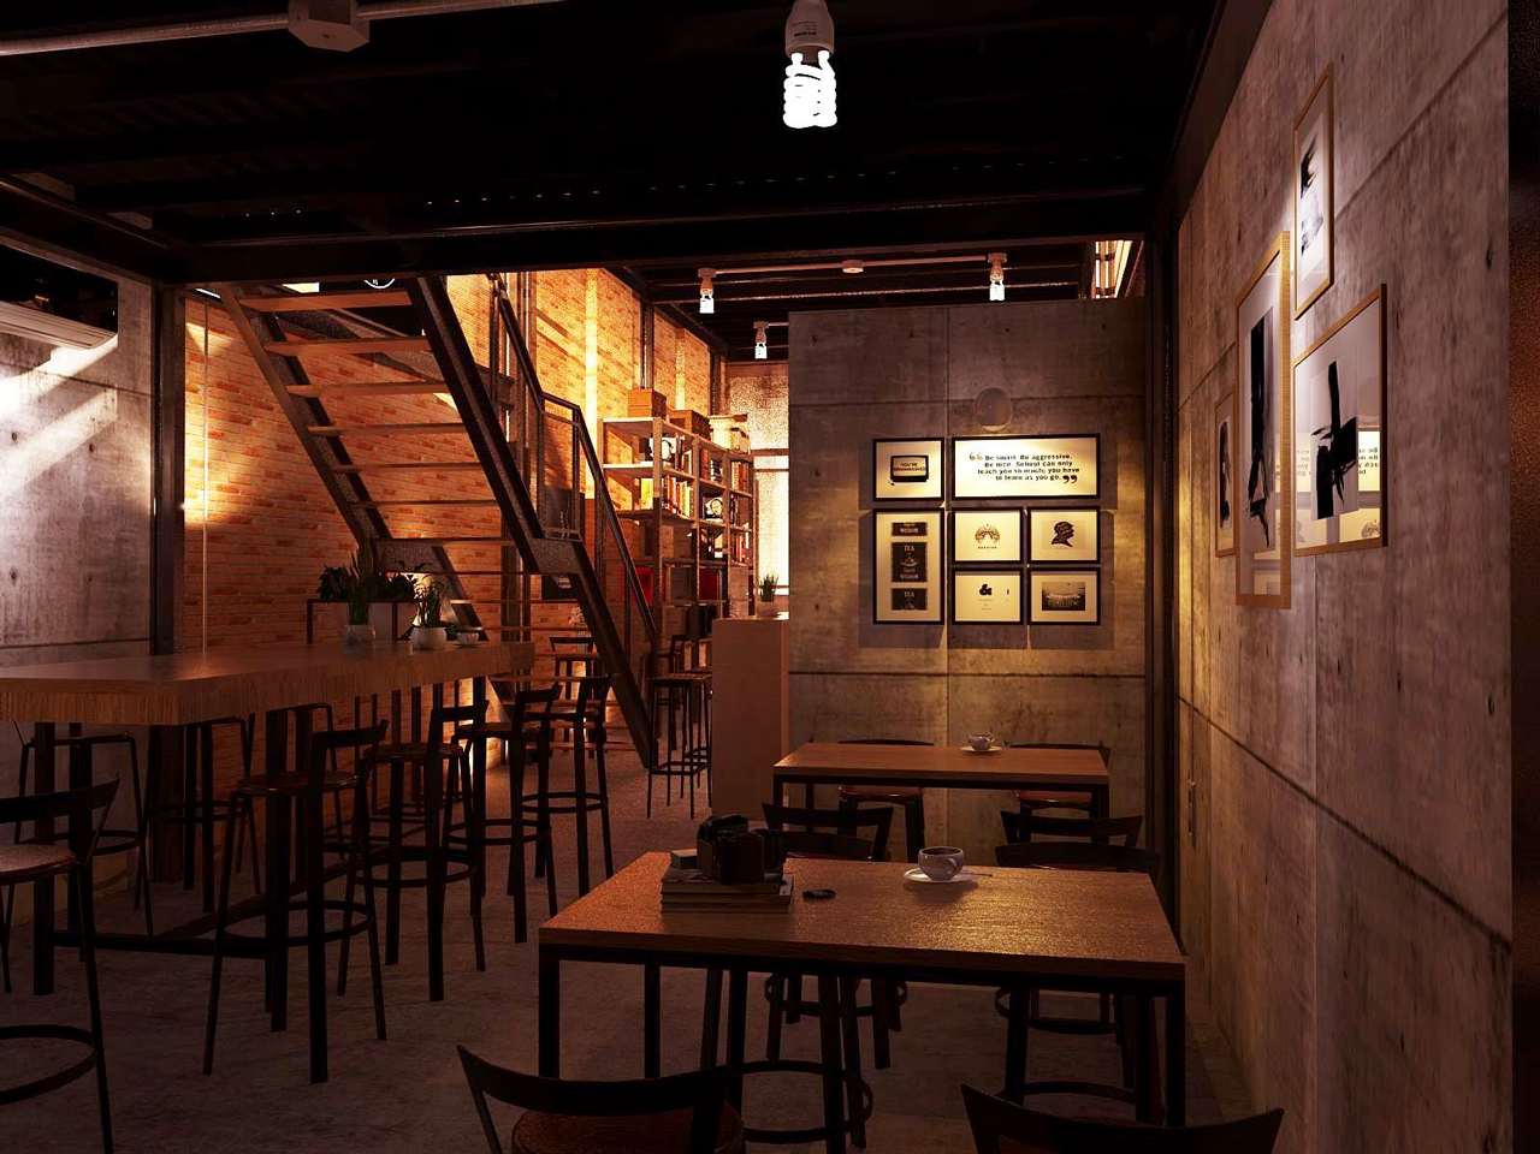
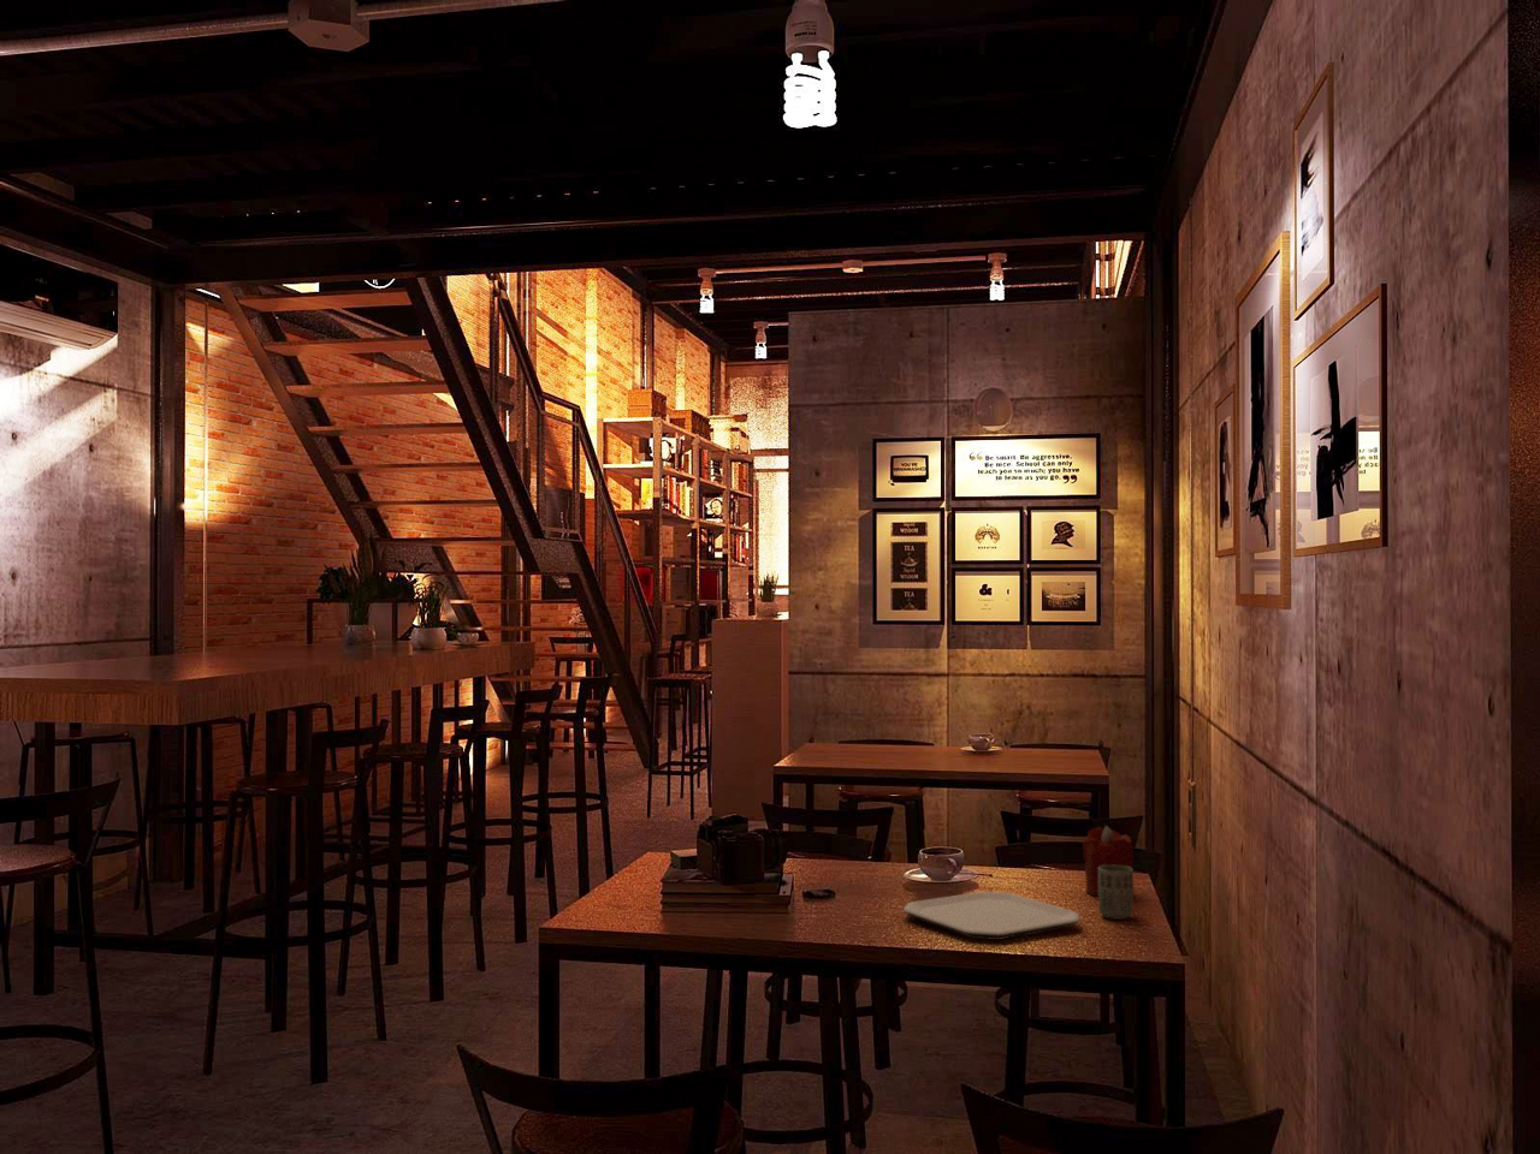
+ candle [1082,824,1135,897]
+ plate [902,891,1080,941]
+ cup [1097,865,1135,921]
